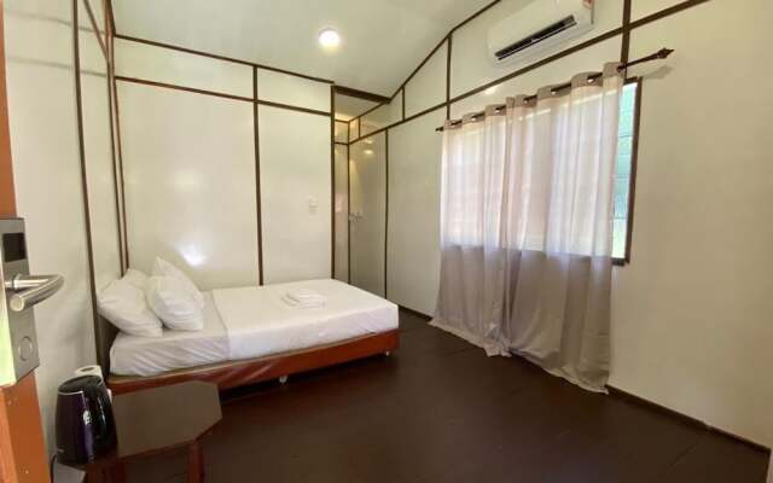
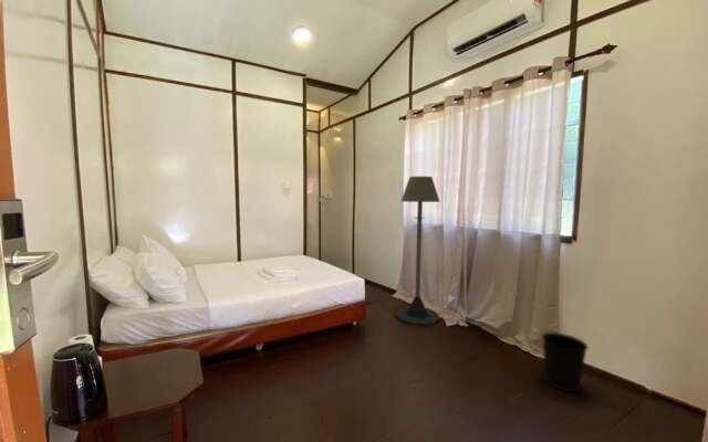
+ floor lamp [395,176,441,326]
+ wastebasket [541,332,590,392]
